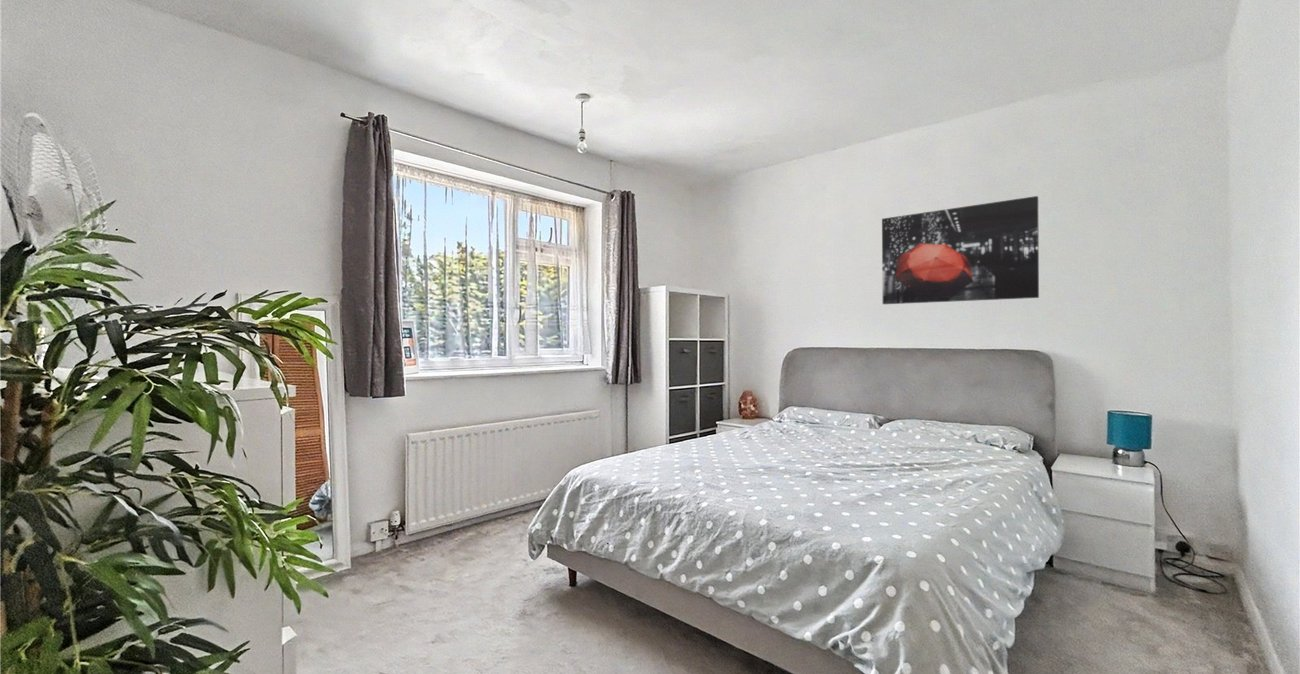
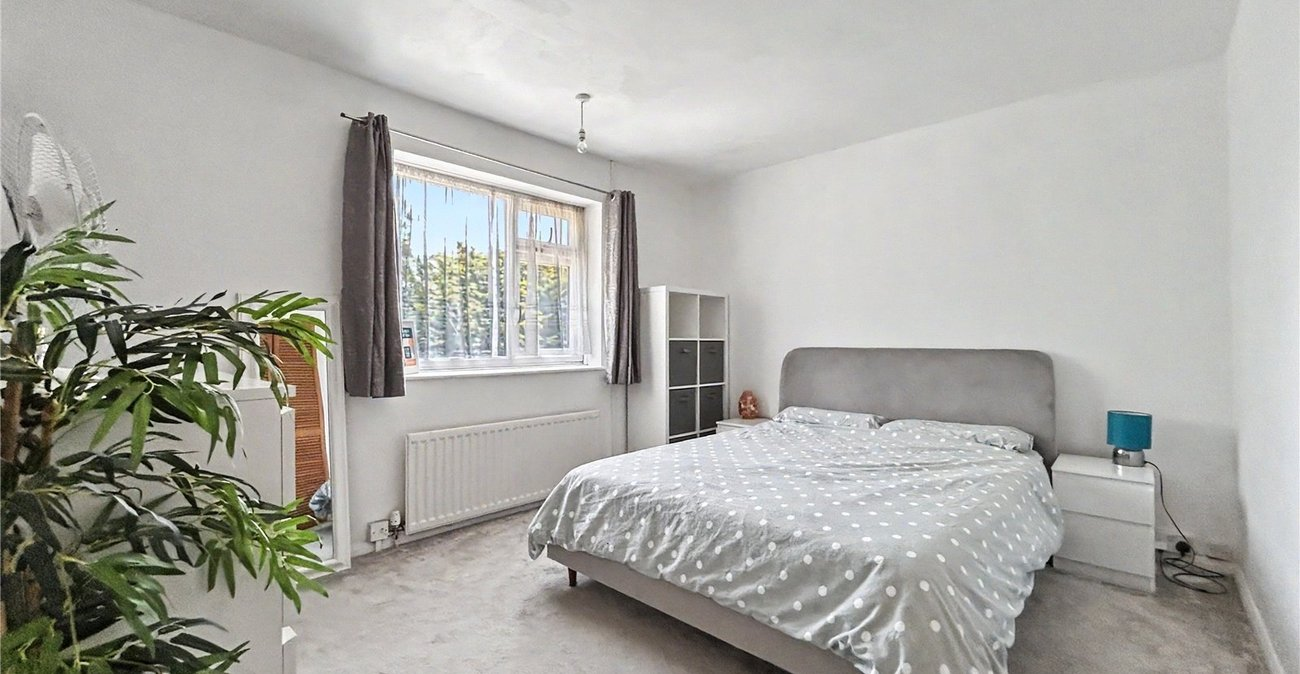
- wall art [881,195,1040,305]
